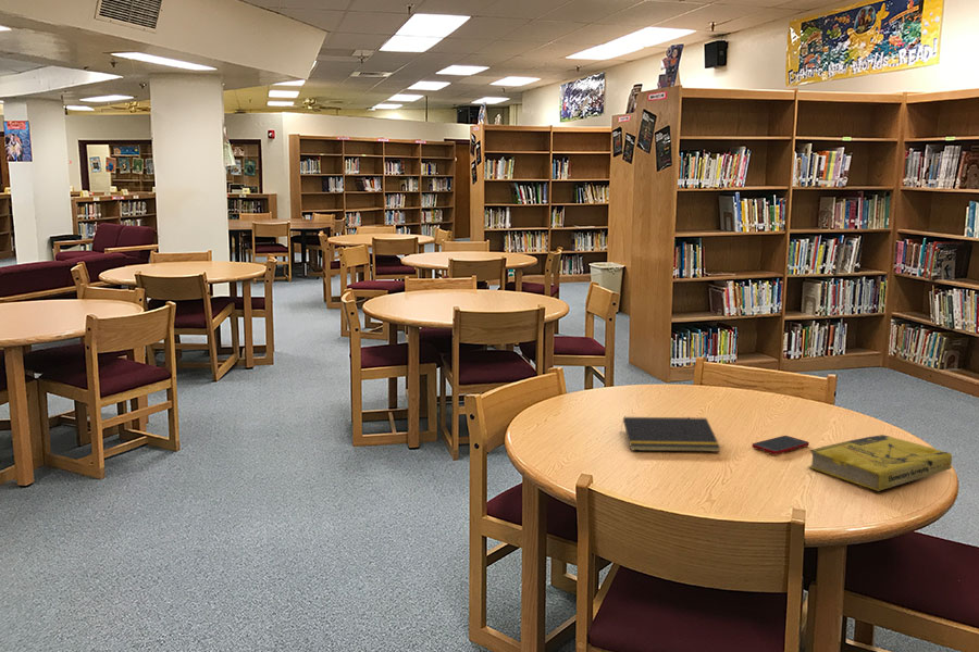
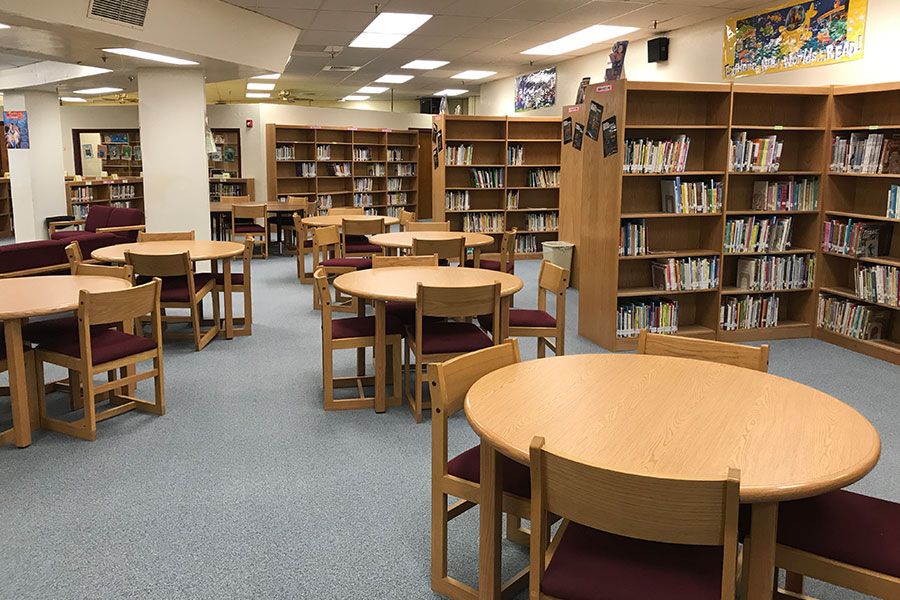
- notepad [620,416,721,453]
- book [807,434,953,492]
- cell phone [751,435,810,455]
